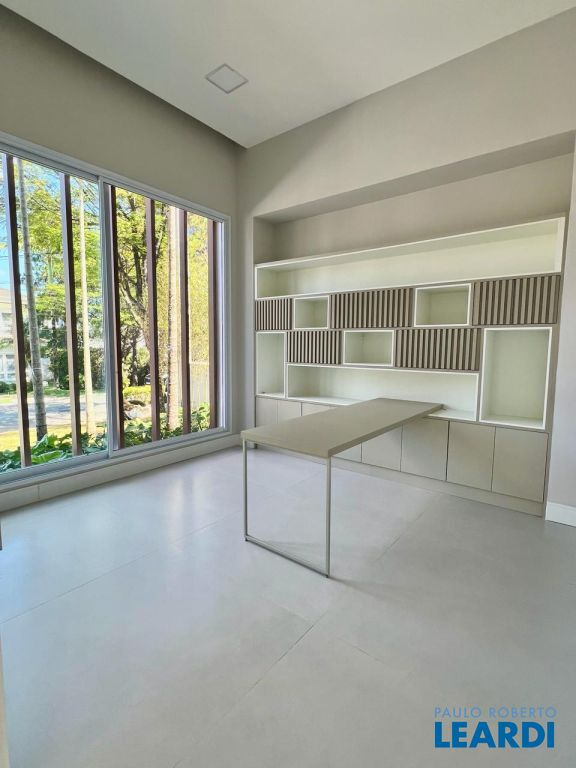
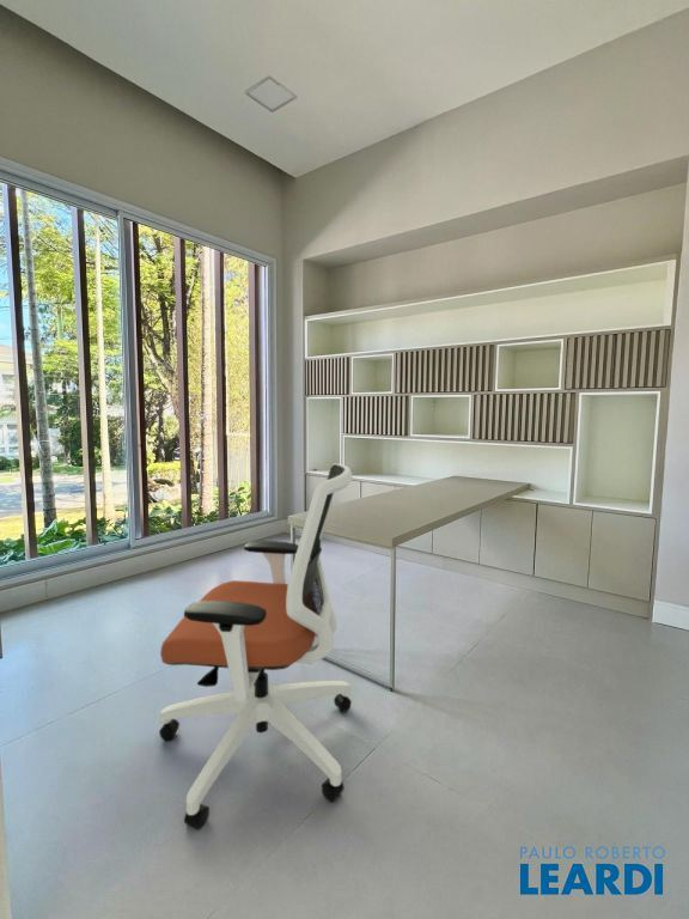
+ office chair [158,462,354,832]
